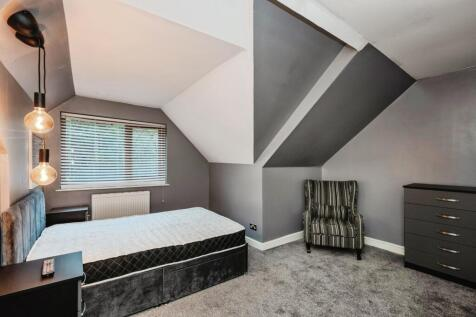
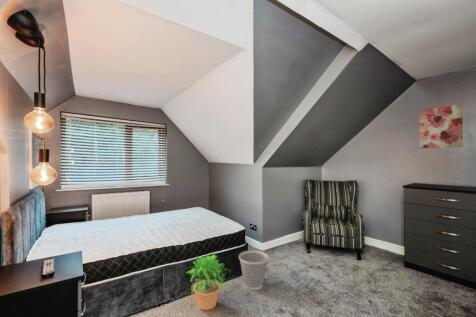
+ wastebasket [238,250,269,291]
+ potted plant [187,254,228,311]
+ wall art [419,103,464,149]
